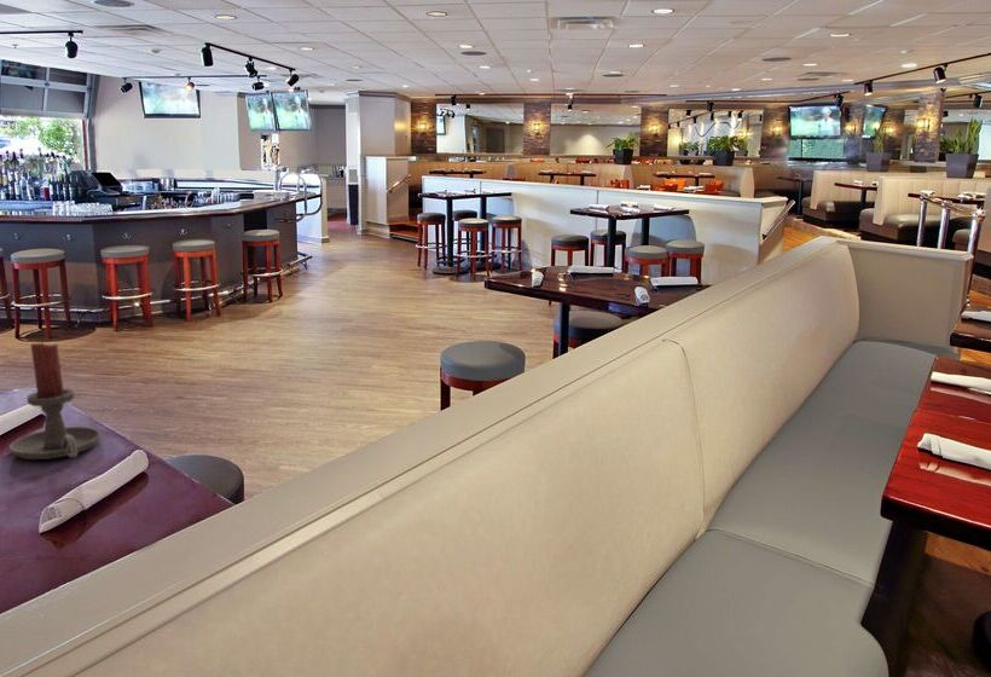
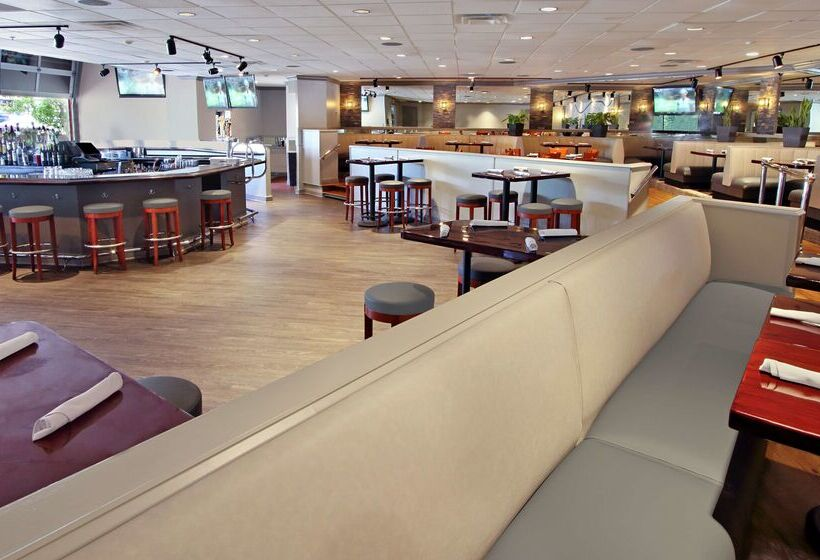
- candle holder [8,342,103,461]
